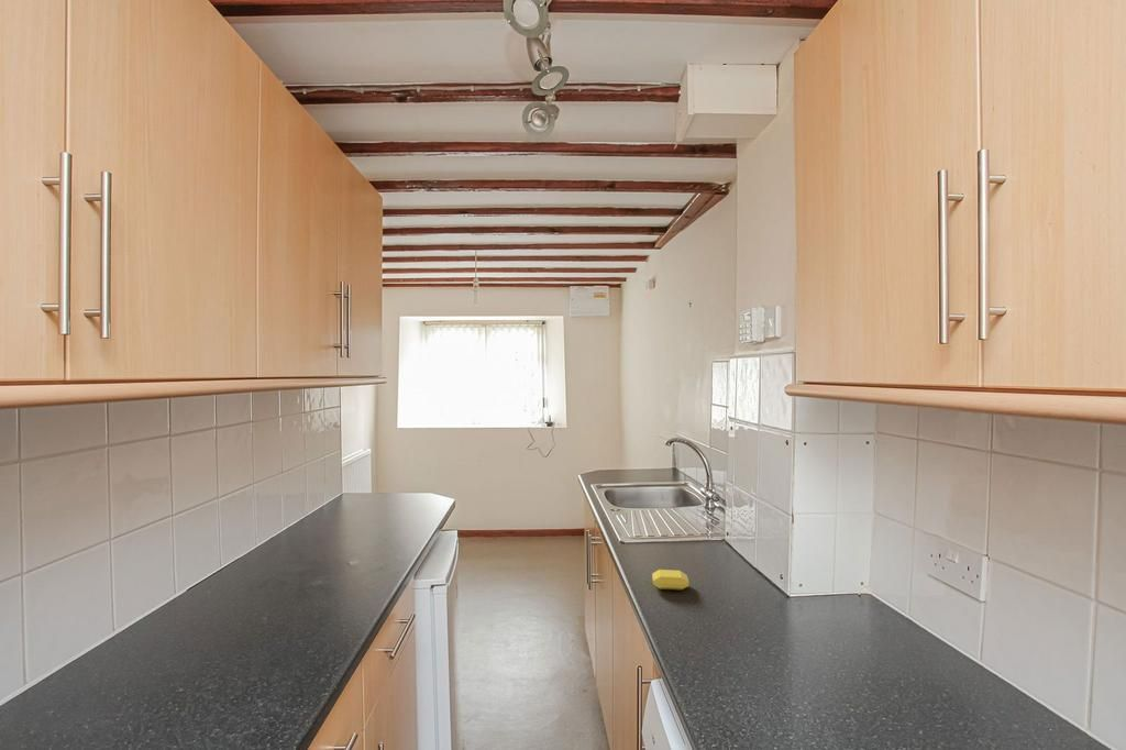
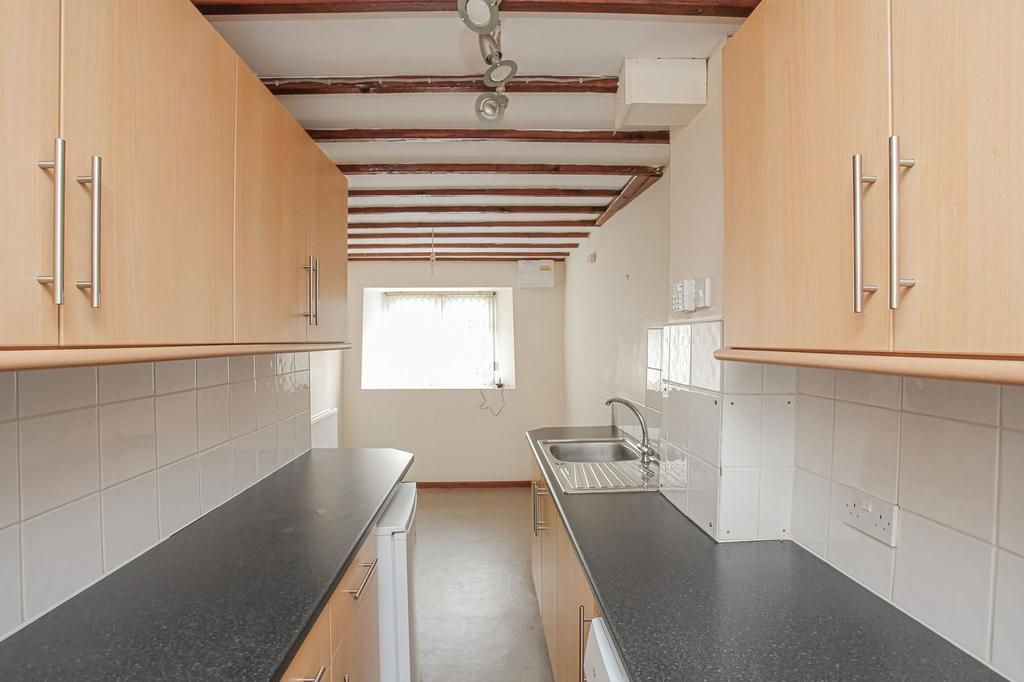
- soap bar [651,569,689,591]
